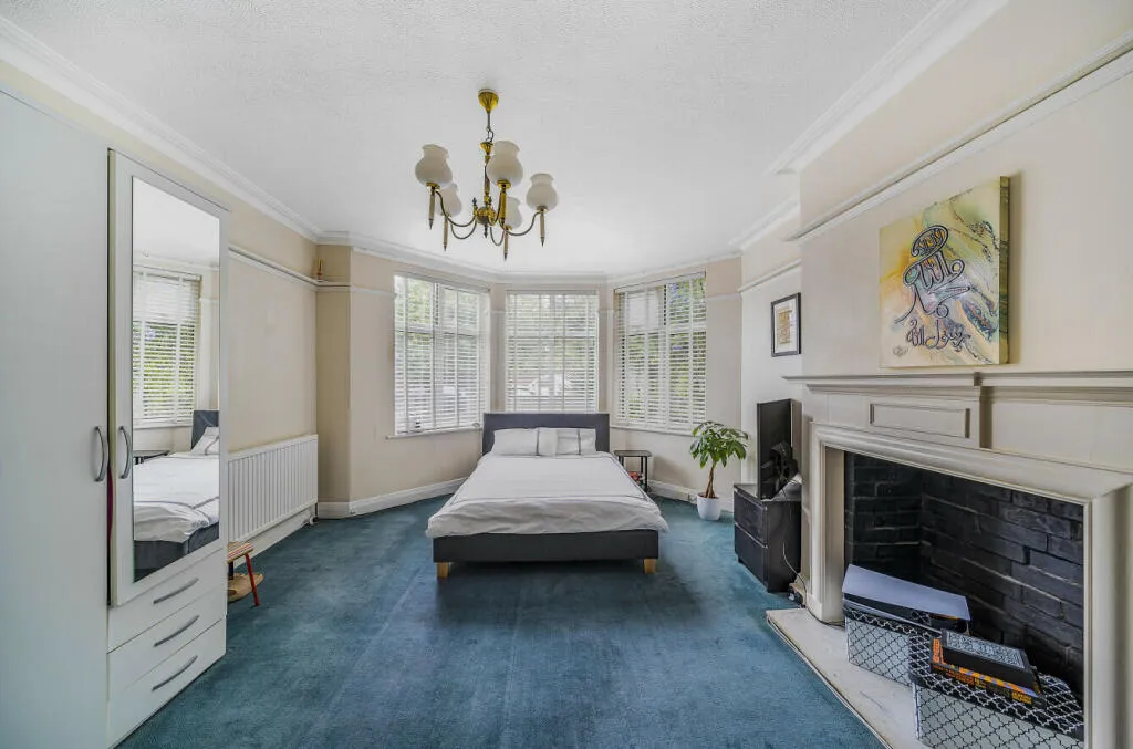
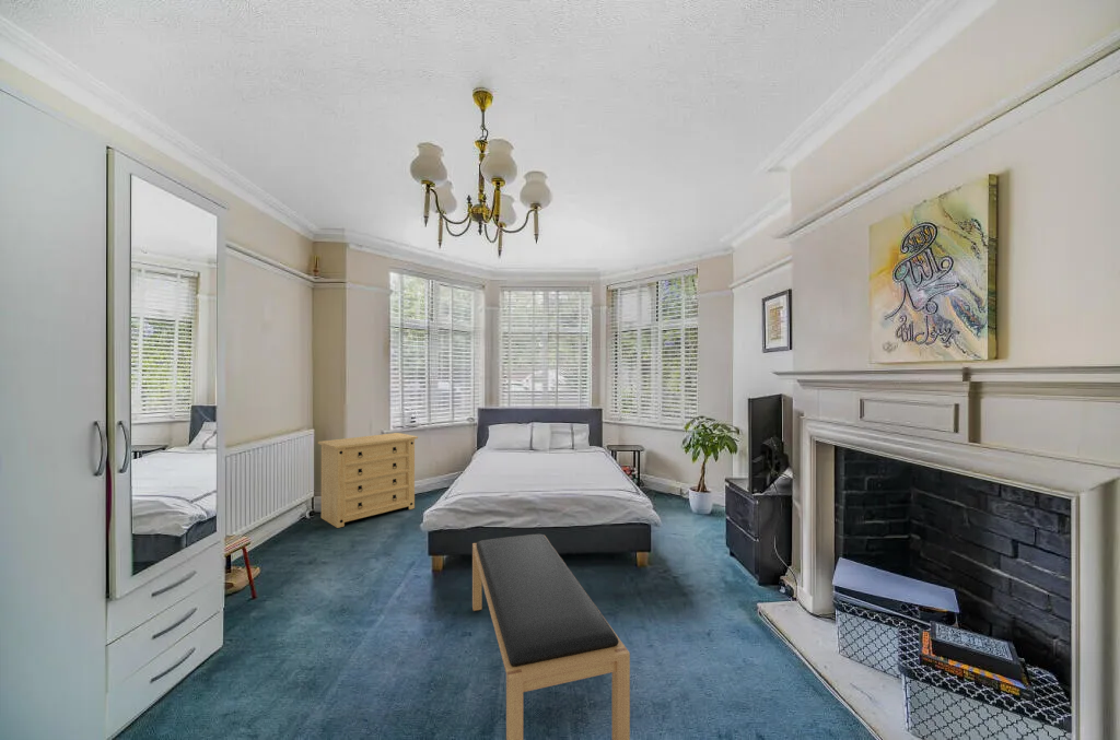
+ dresser [317,432,419,529]
+ bench [471,533,631,740]
